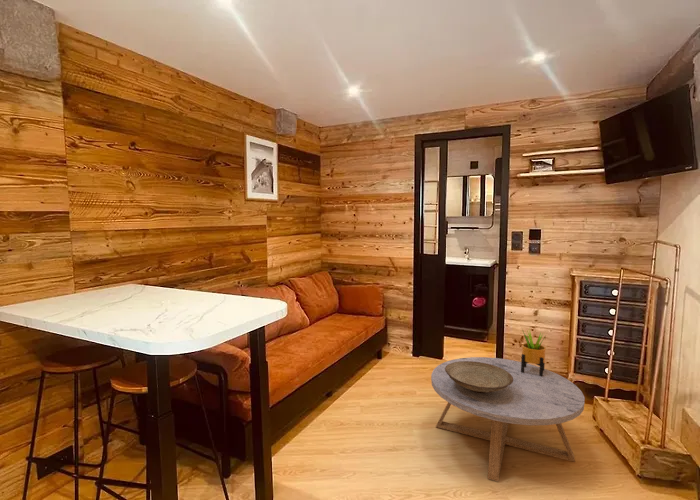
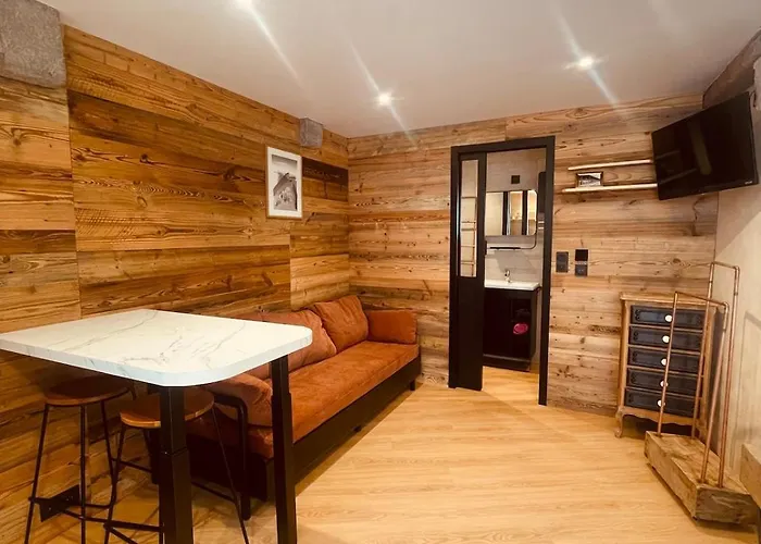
- coffee table [430,356,586,482]
- potted plant [520,326,547,377]
- decorative bowl [445,361,513,393]
